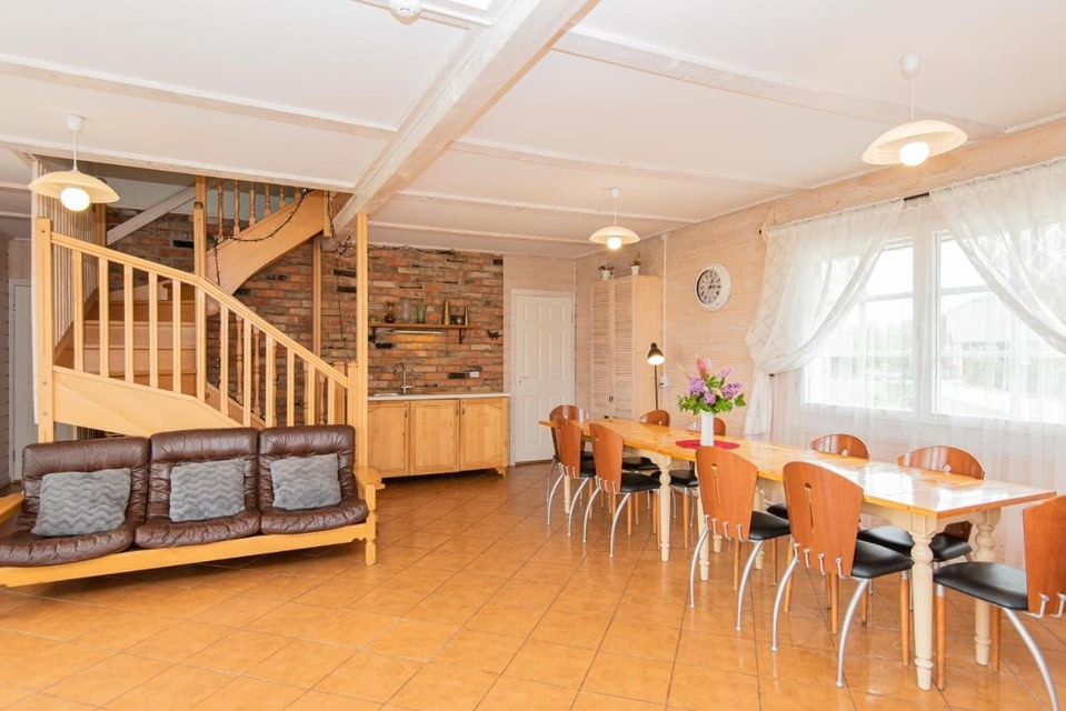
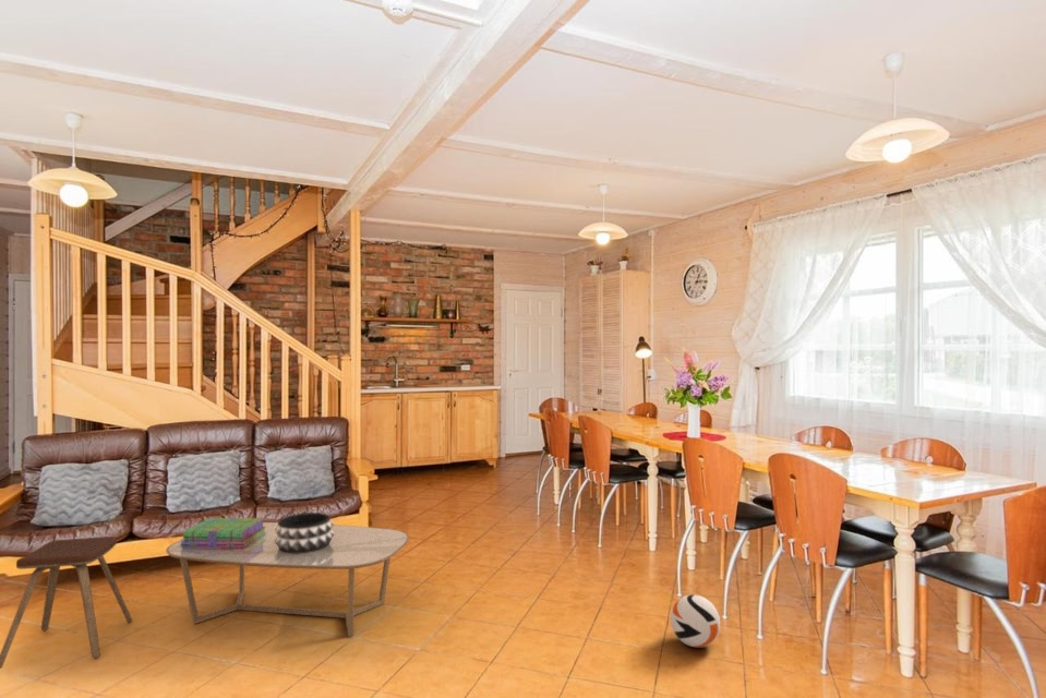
+ music stool [0,535,133,670]
+ decorative bowl [274,512,335,553]
+ stack of books [181,517,266,549]
+ coffee table [165,521,410,638]
+ ball [670,593,722,649]
